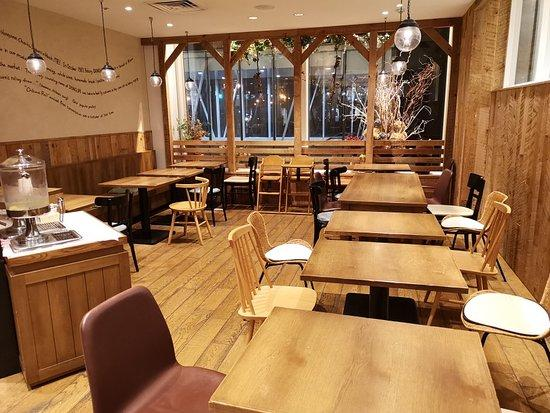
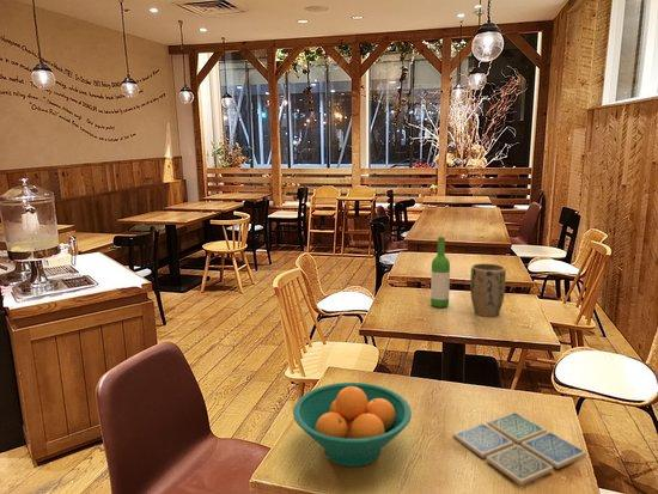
+ plant pot [469,262,507,318]
+ fruit bowl [292,382,413,468]
+ wine bottle [429,236,451,309]
+ drink coaster [452,410,587,487]
